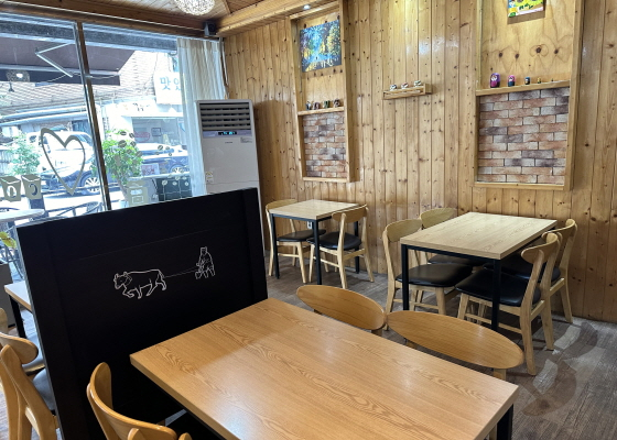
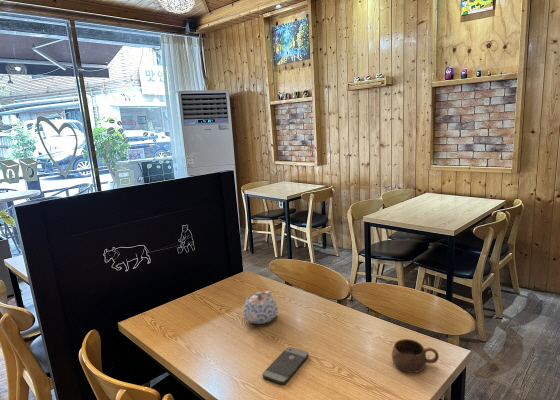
+ smartphone [262,346,310,385]
+ cup [391,338,440,374]
+ teapot [242,290,279,325]
